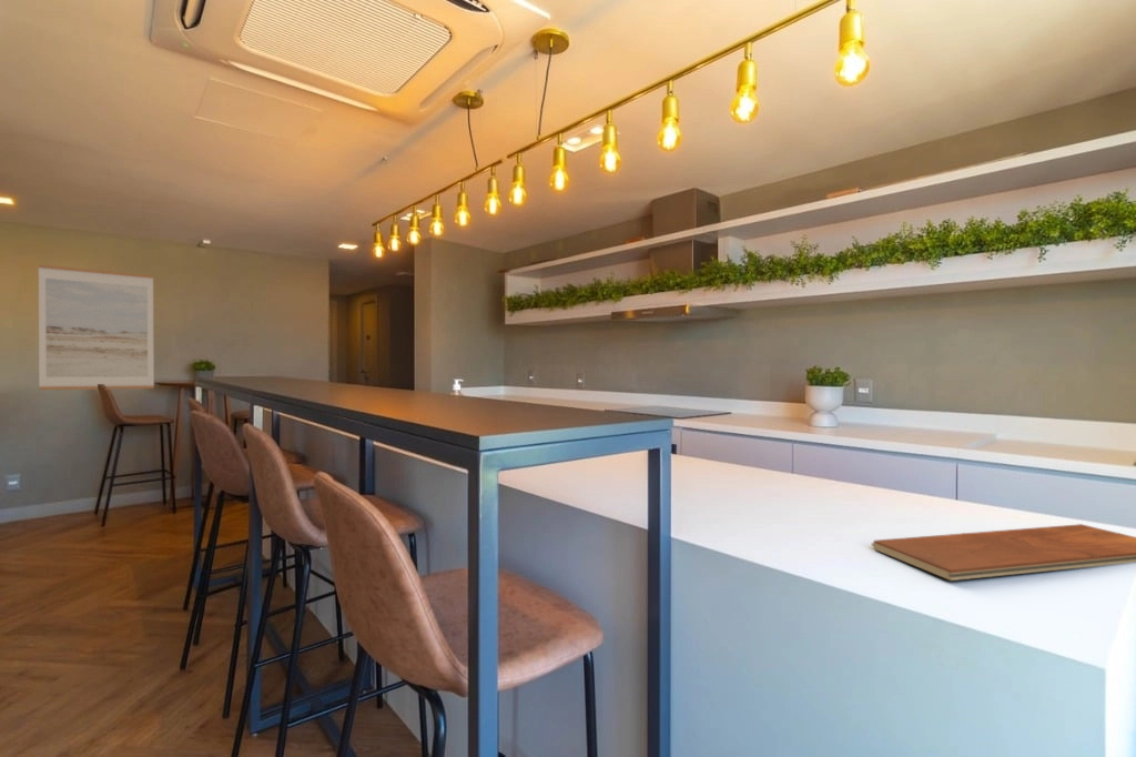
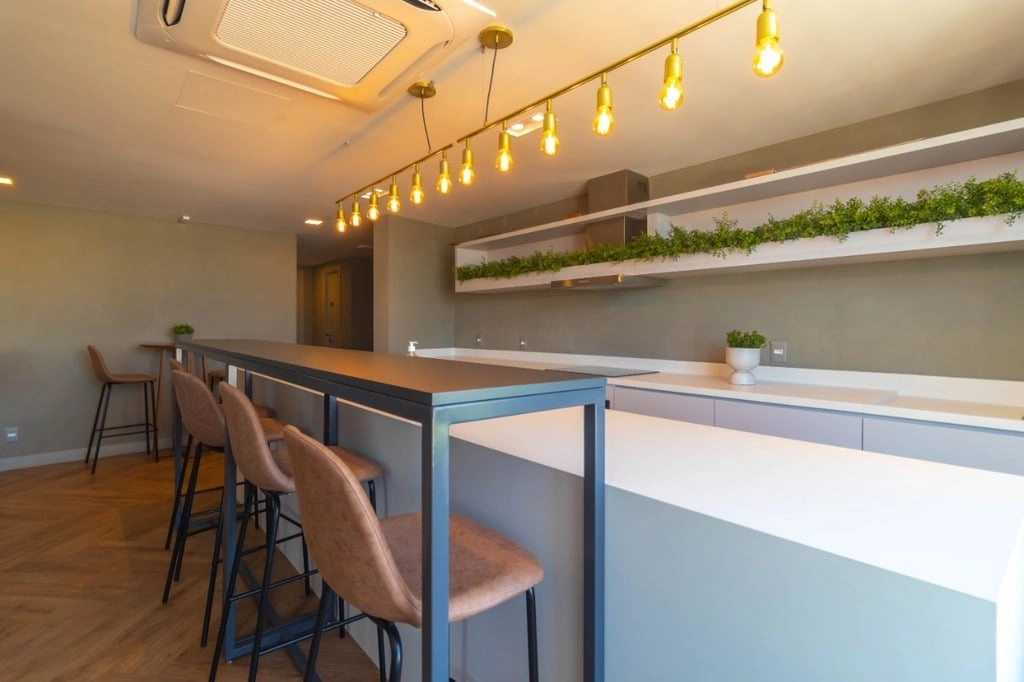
- wall art [38,263,155,391]
- chopping board [871,523,1136,582]
